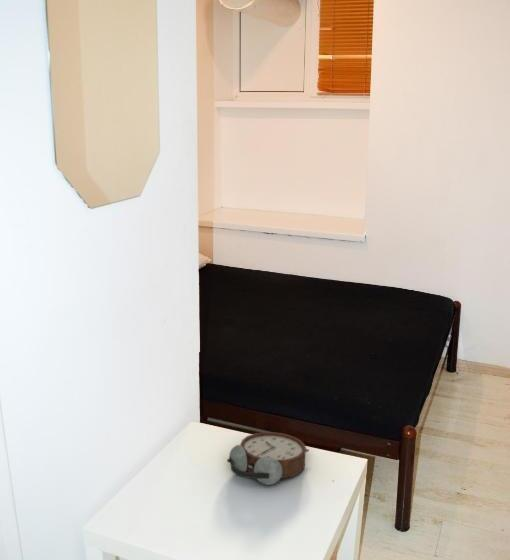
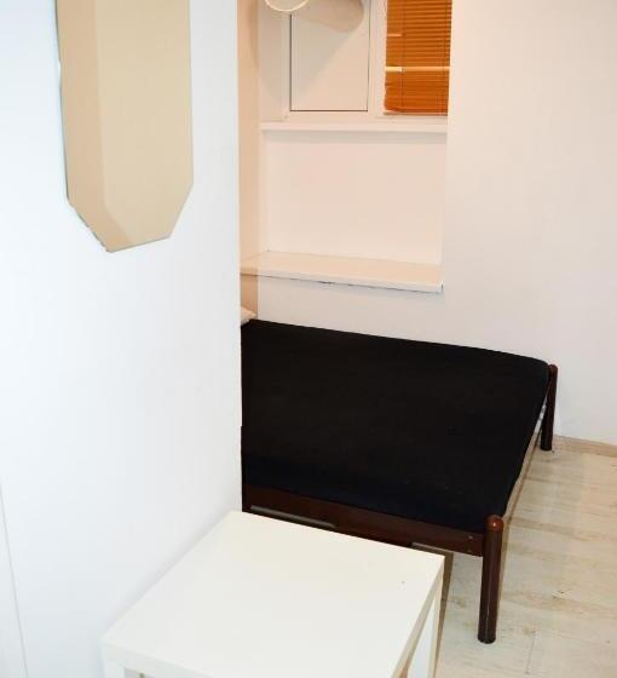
- alarm clock [226,431,310,486]
